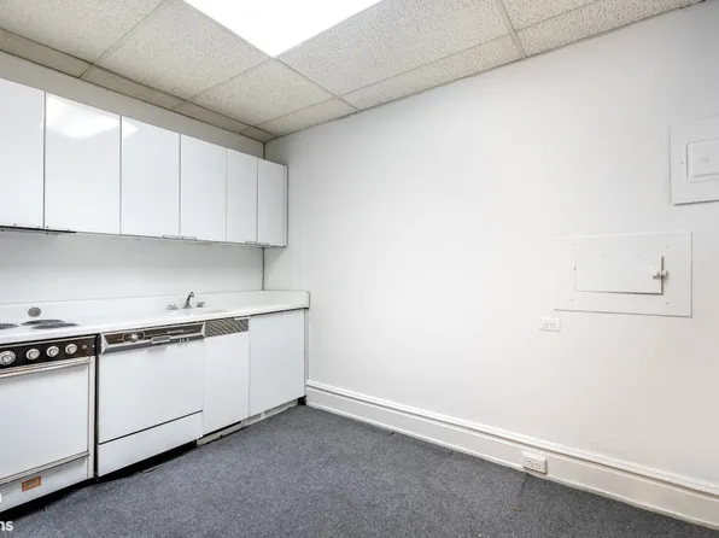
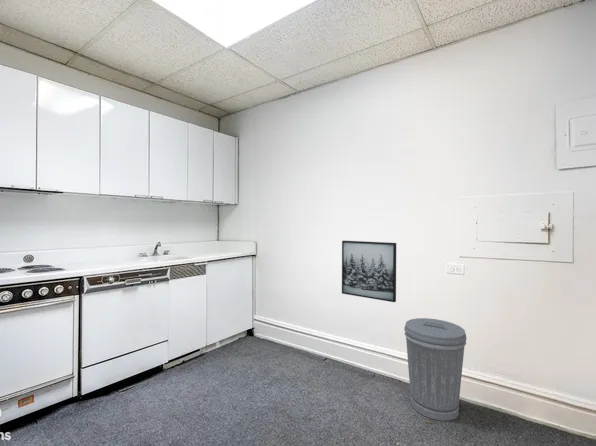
+ wall art [341,240,397,303]
+ trash can [403,317,467,422]
